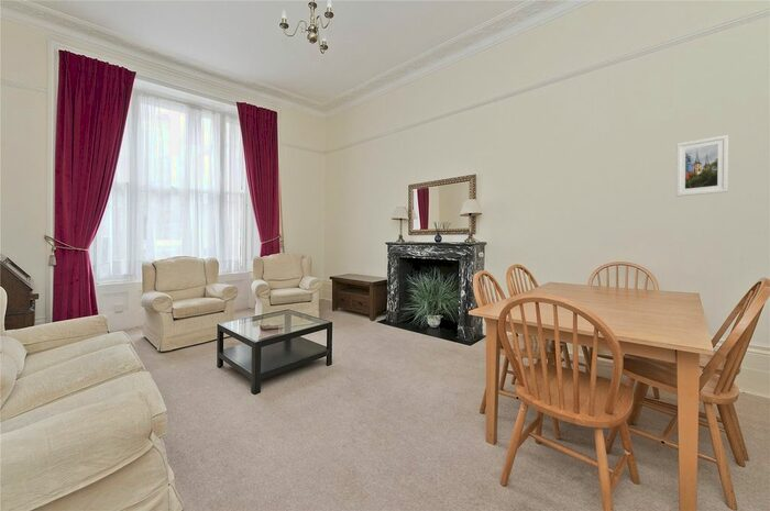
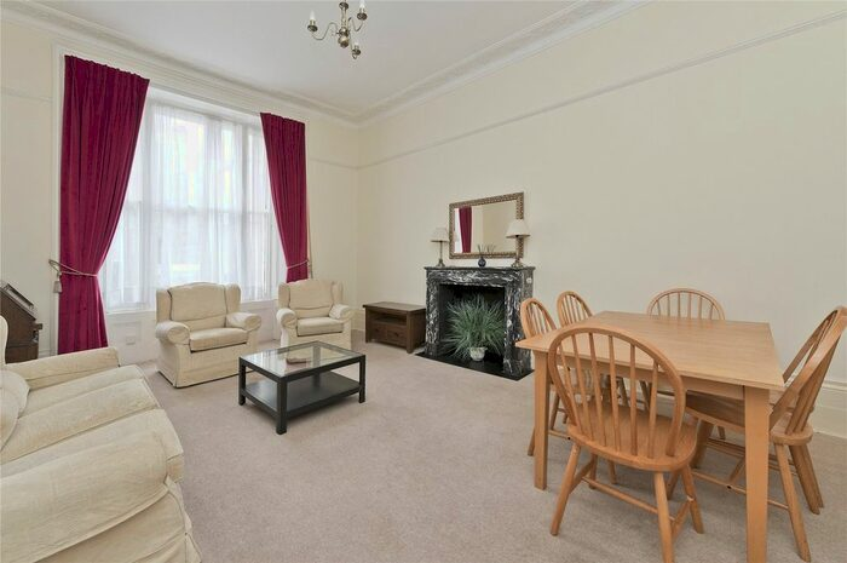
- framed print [675,134,729,198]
